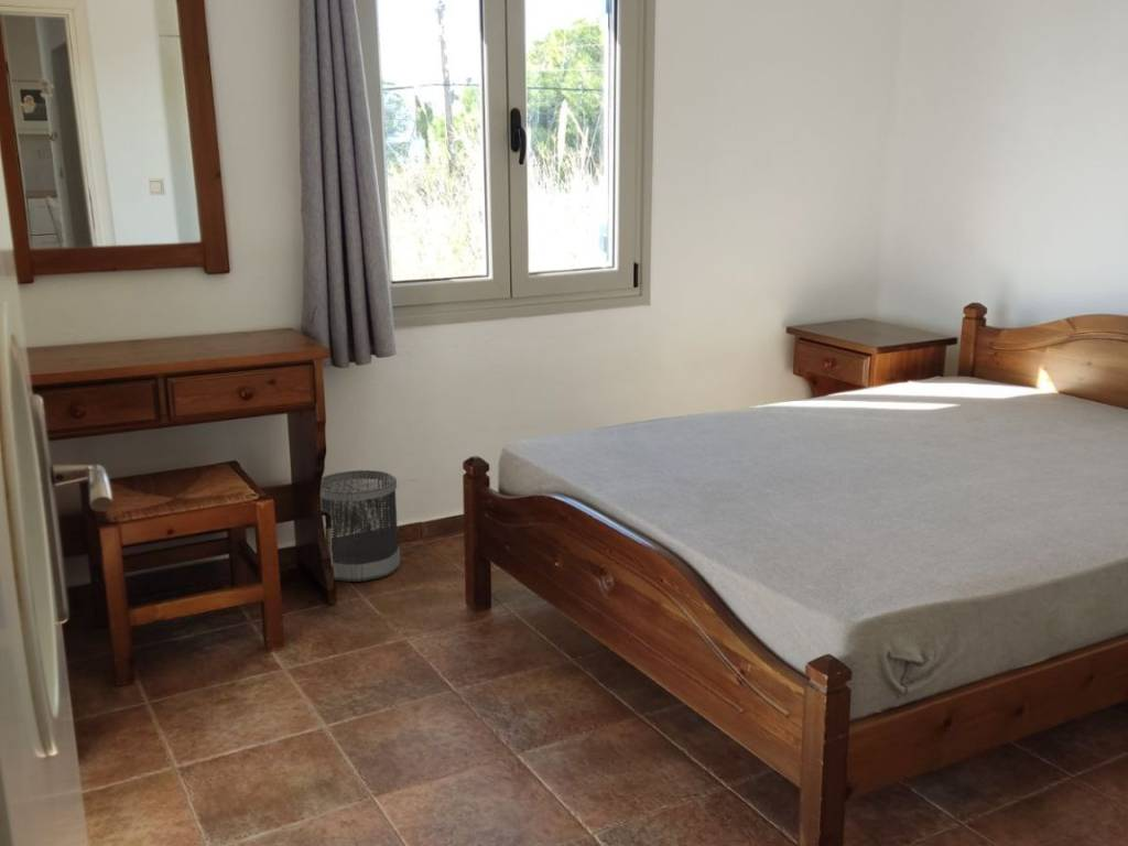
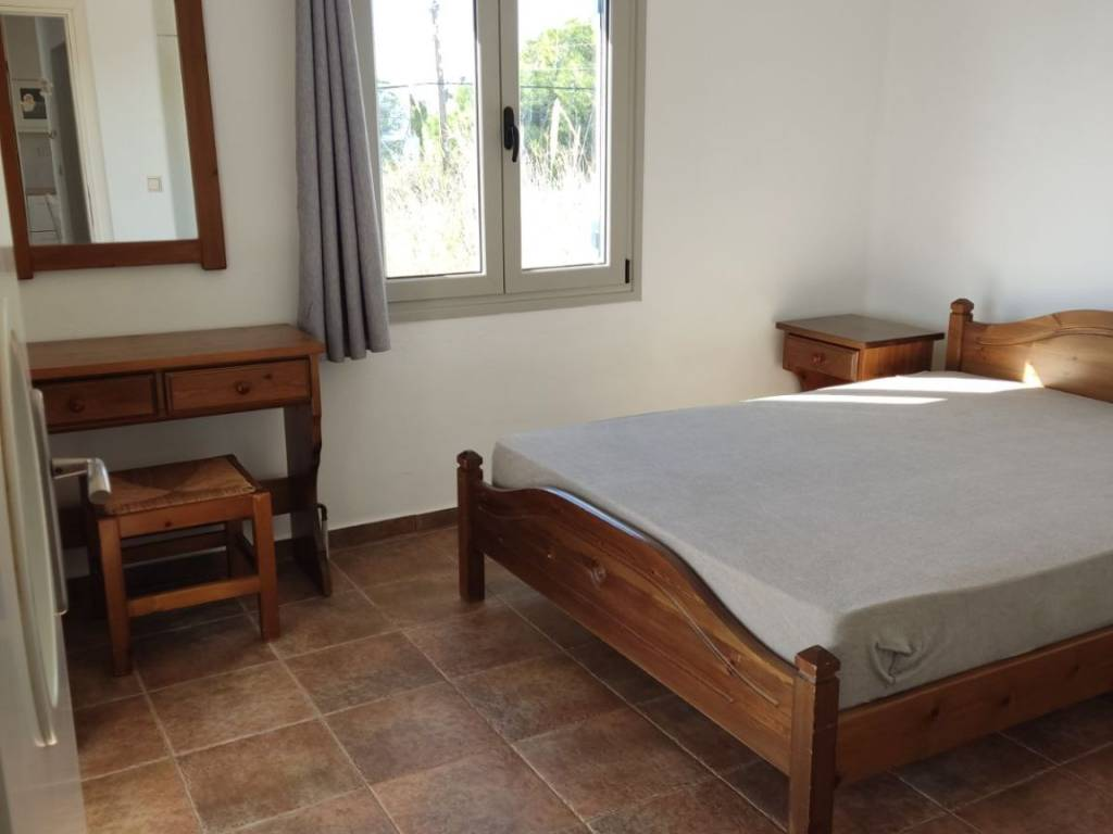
- wastebasket [319,469,402,583]
